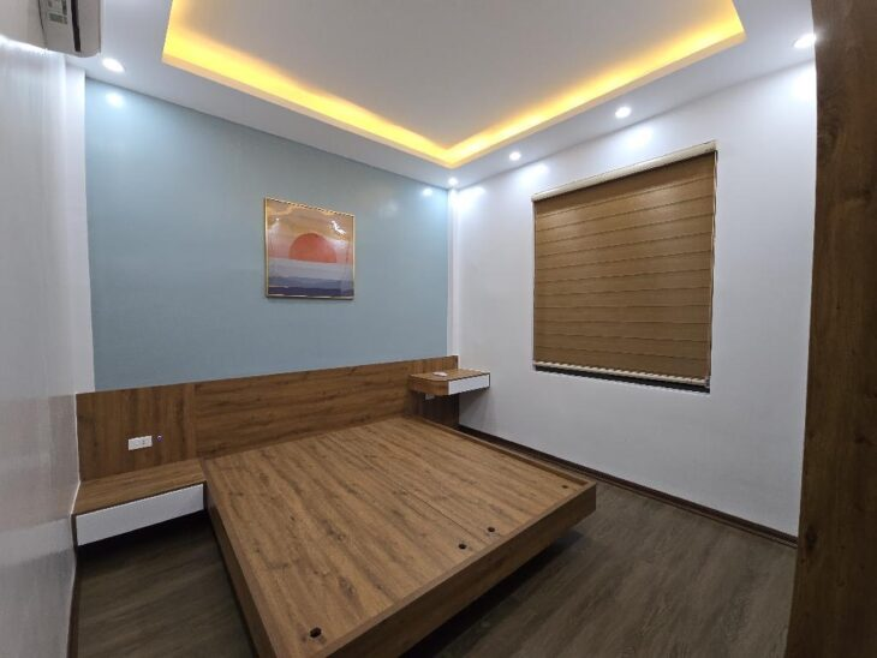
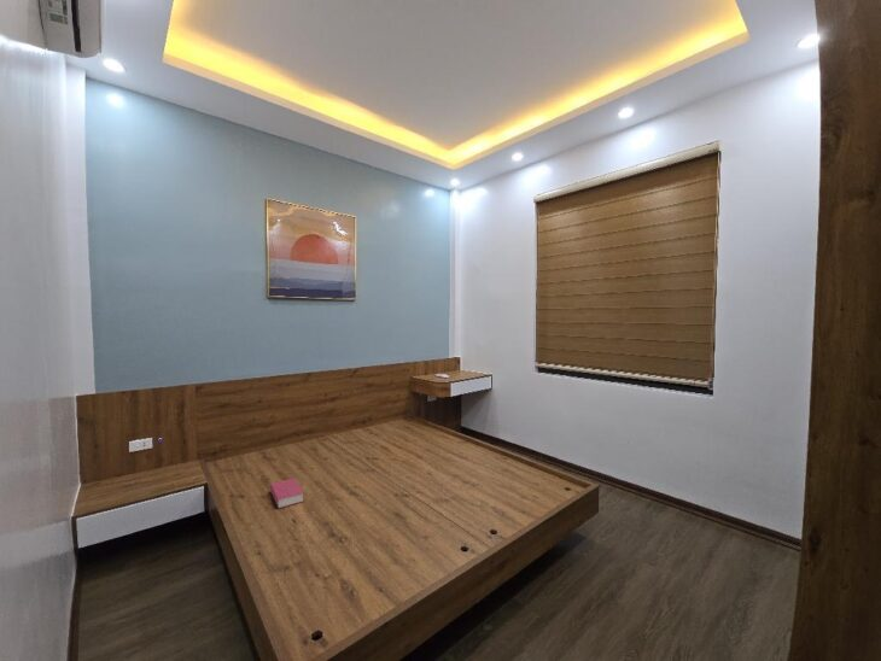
+ book [269,476,305,509]
